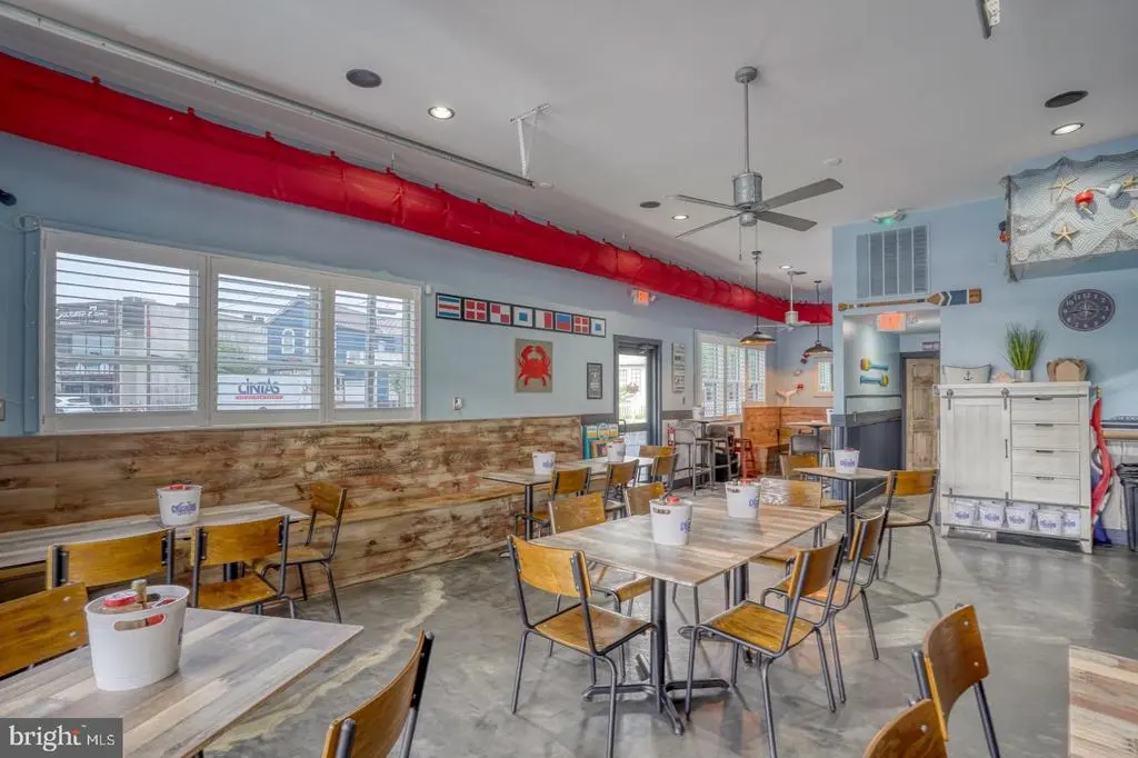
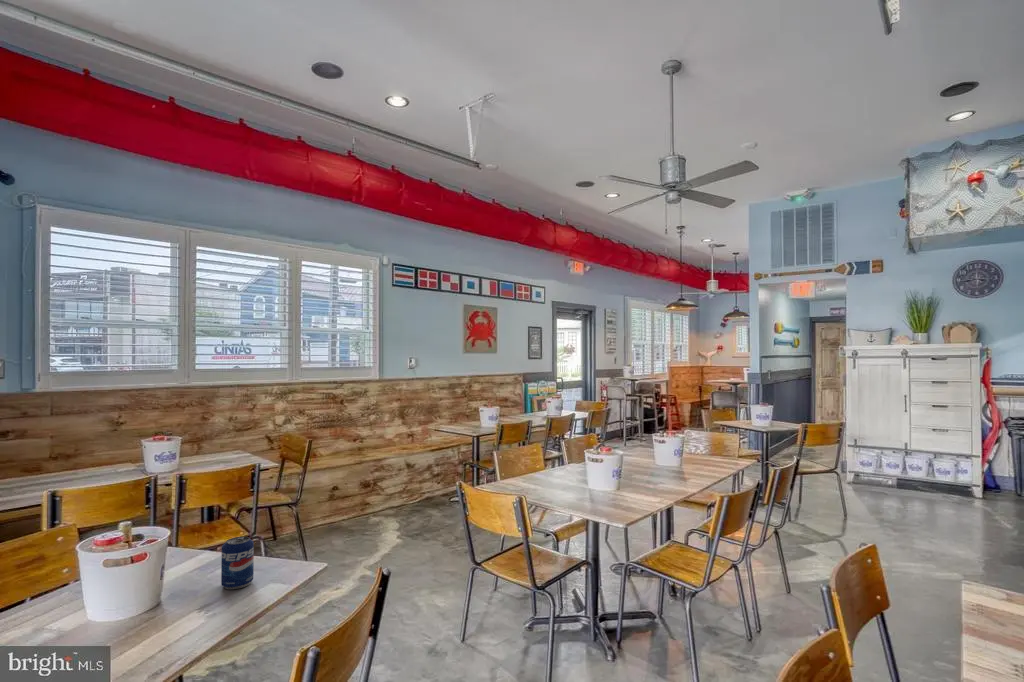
+ beverage can [220,536,255,590]
